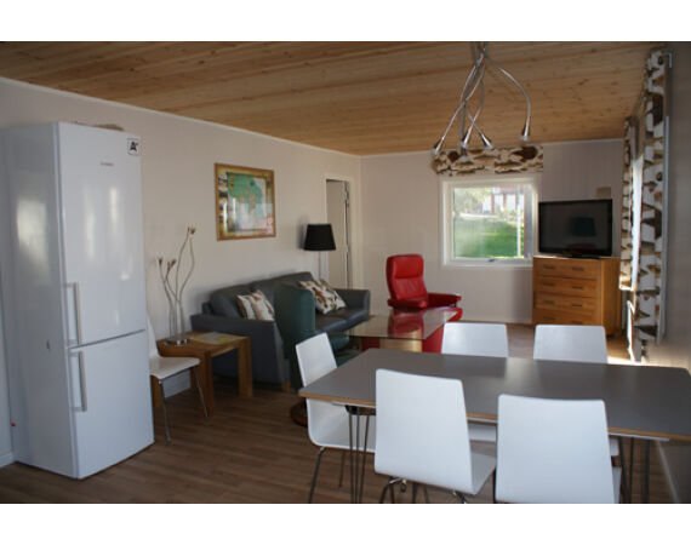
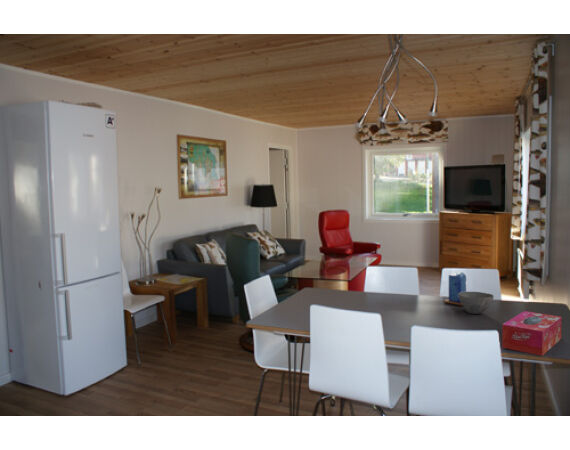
+ candle [443,269,467,307]
+ tissue box [501,310,563,357]
+ bowl [458,291,495,315]
